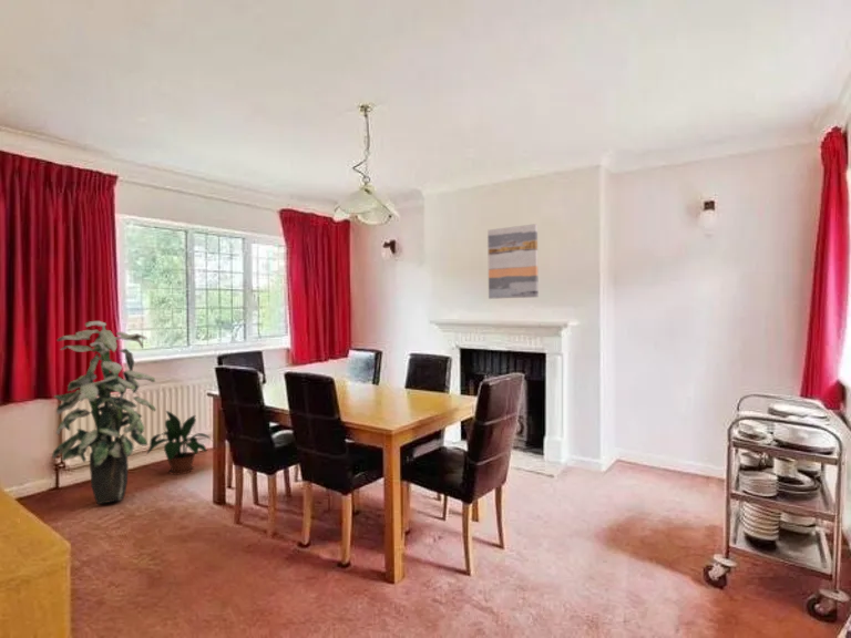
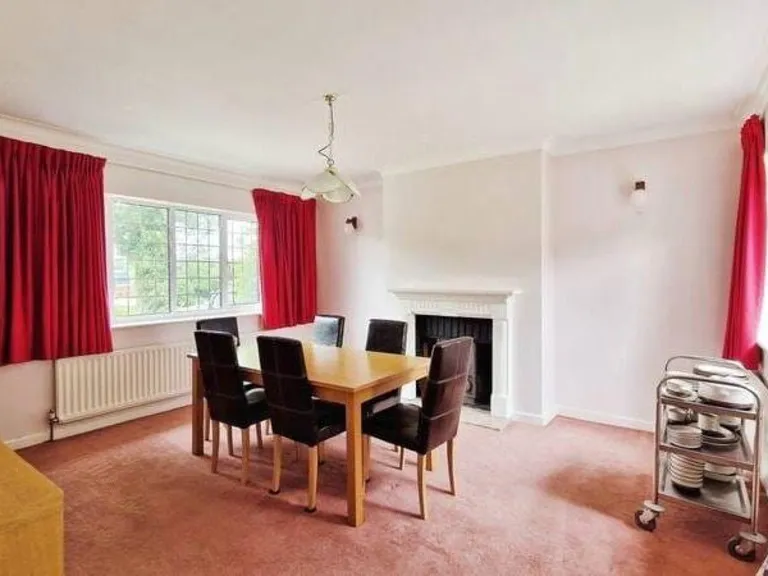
- indoor plant [51,320,157,505]
- potted plant [145,410,213,476]
- wall art [486,223,540,300]
